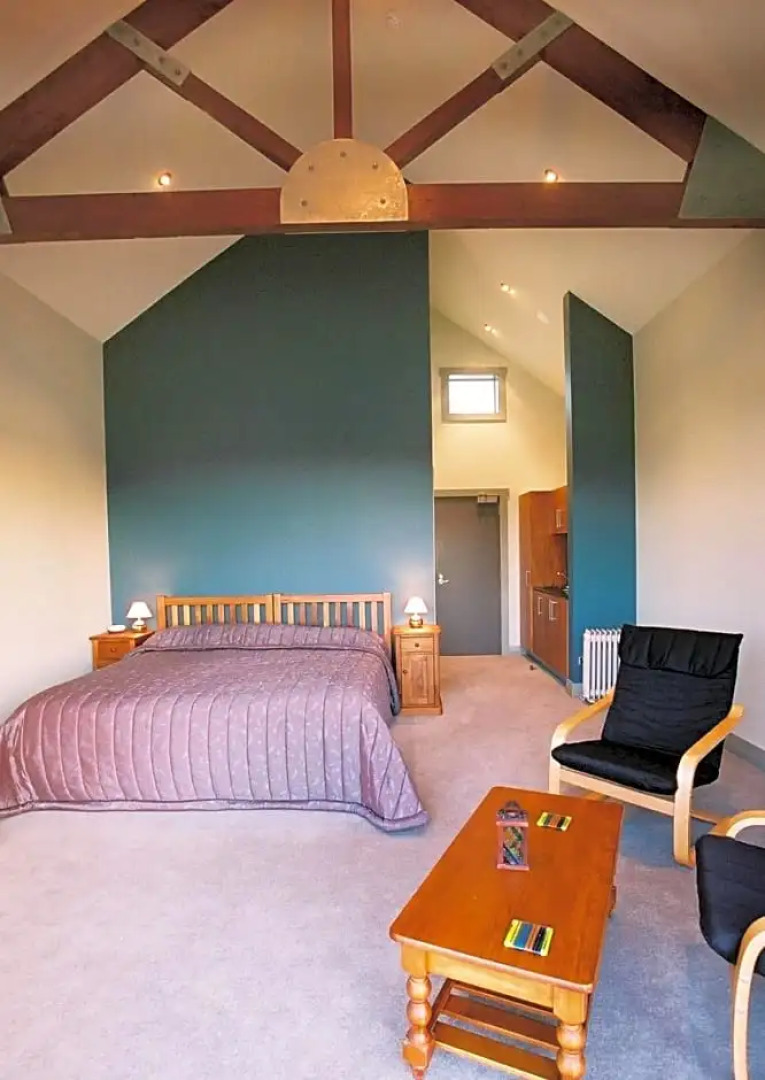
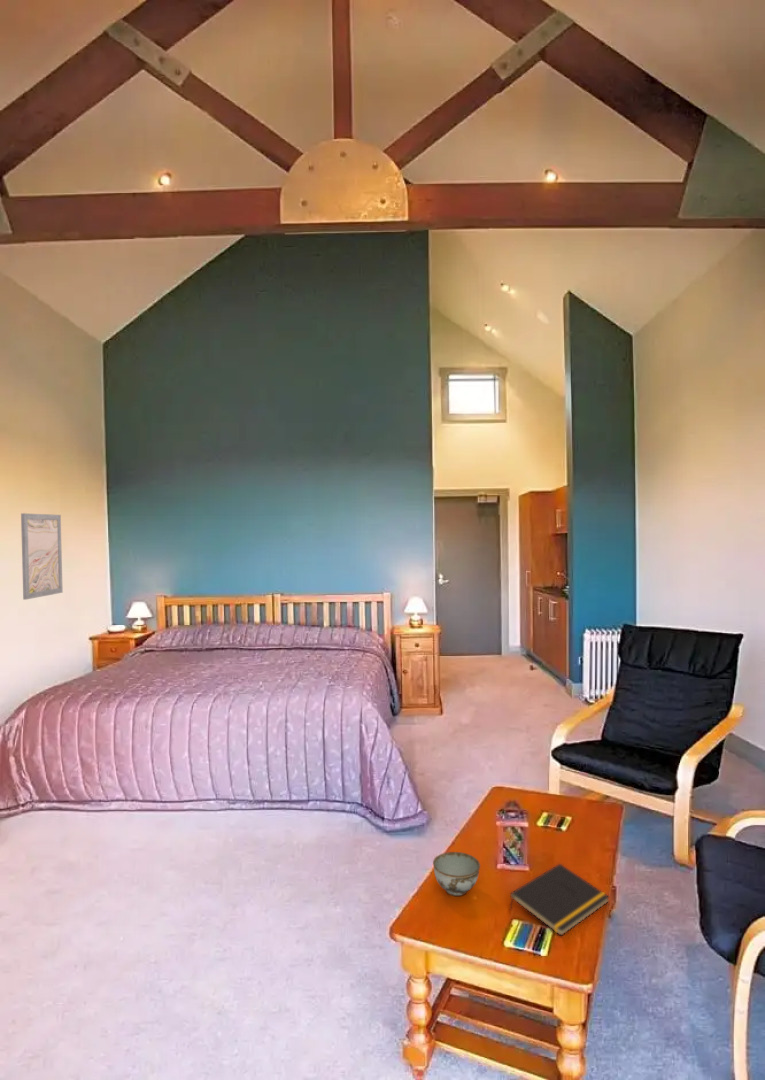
+ notepad [509,863,611,936]
+ bowl [432,851,481,897]
+ wall art [20,512,64,601]
